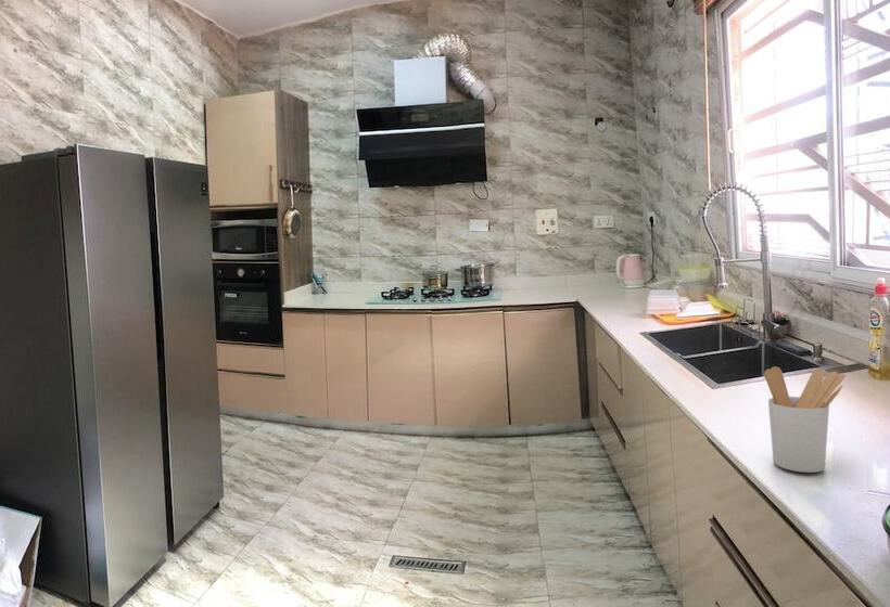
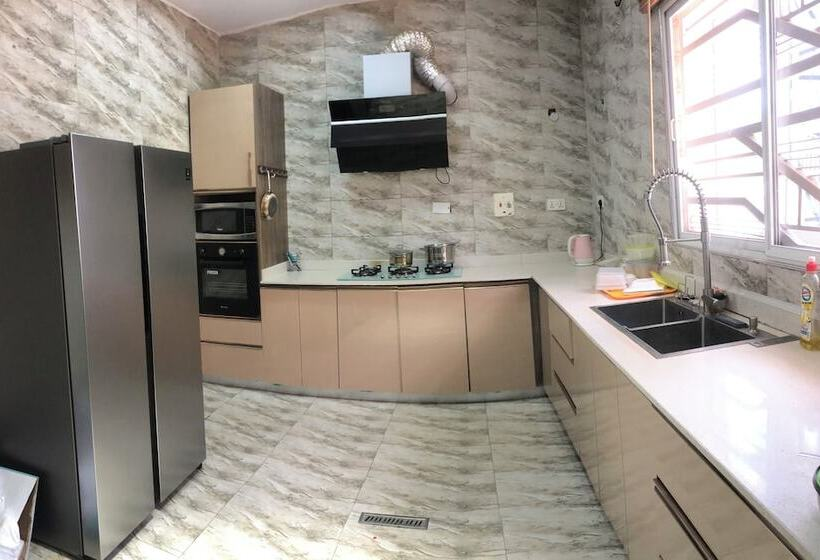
- utensil holder [763,365,847,474]
